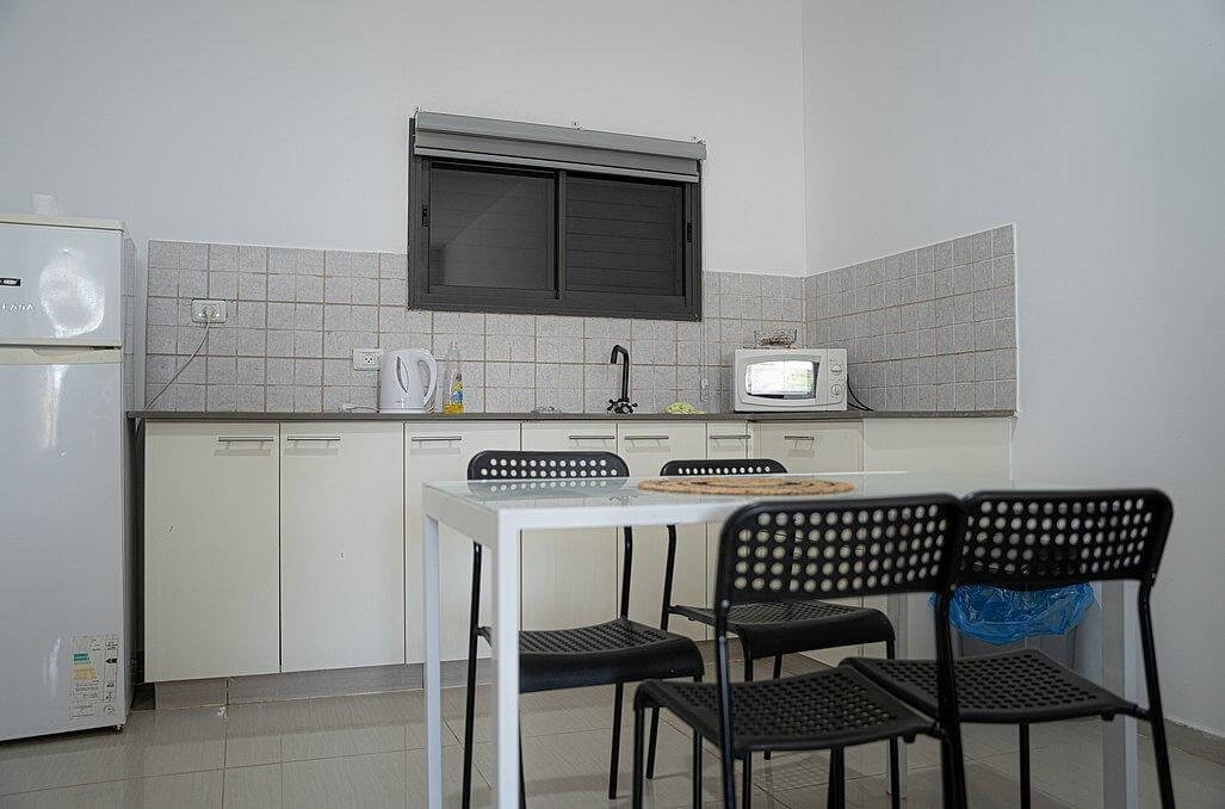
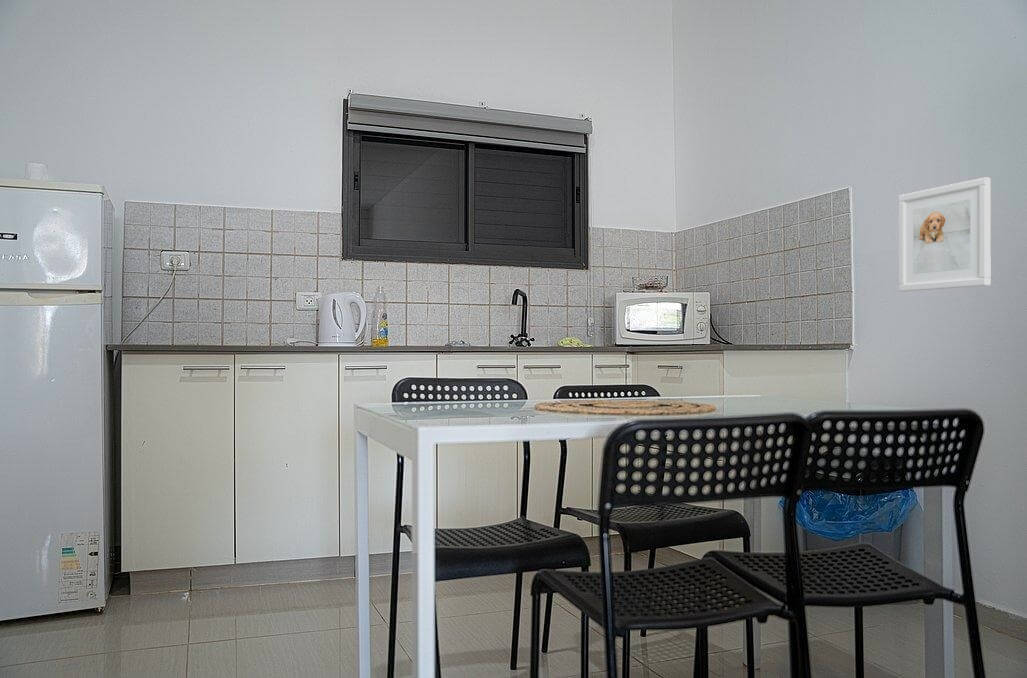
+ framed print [898,176,992,293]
